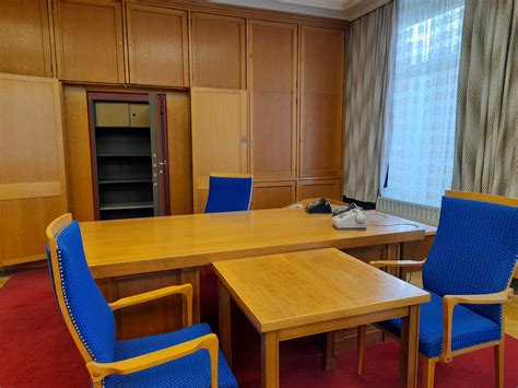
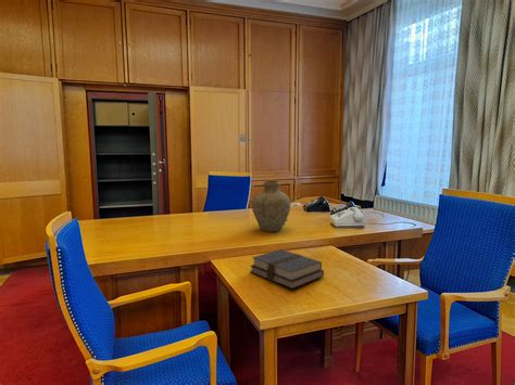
+ vase [251,180,291,233]
+ book [249,248,325,290]
